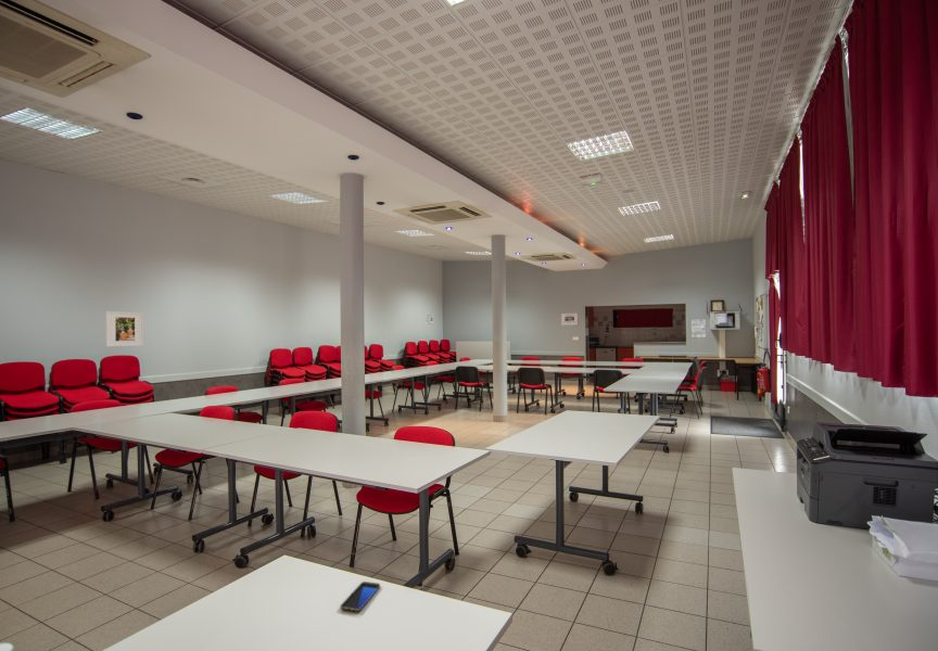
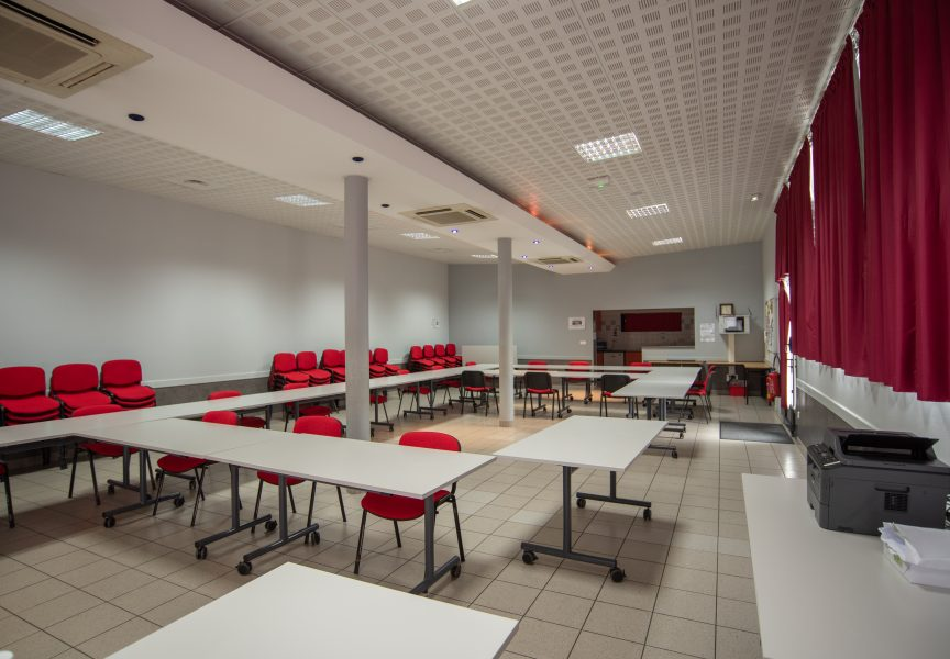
- smartphone [339,580,381,612]
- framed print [104,310,144,348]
